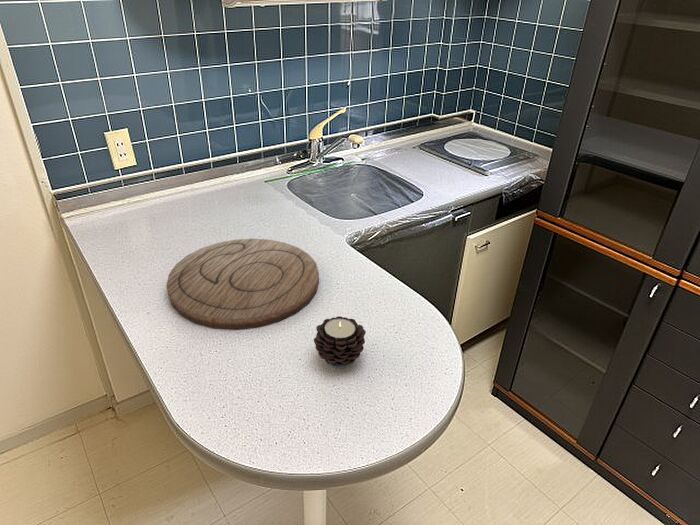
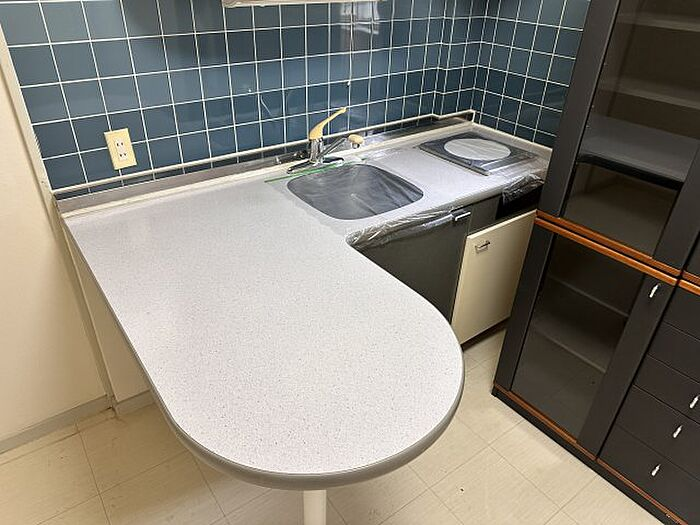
- cutting board [166,238,320,330]
- candle [313,315,367,369]
